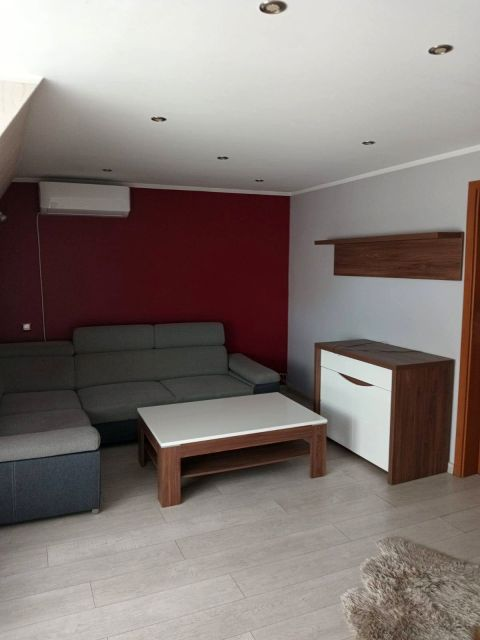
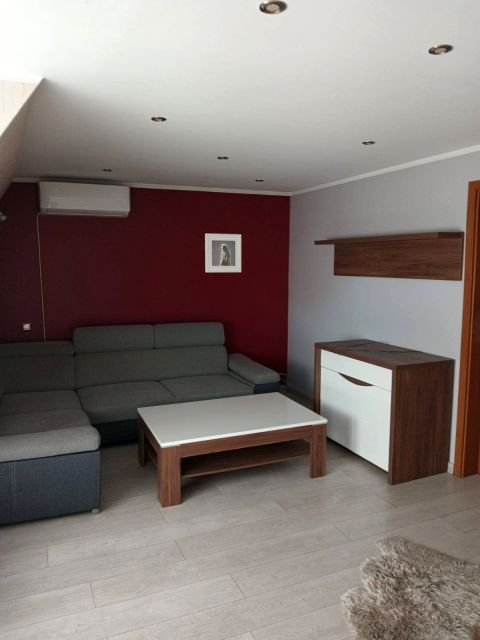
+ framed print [204,233,242,273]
